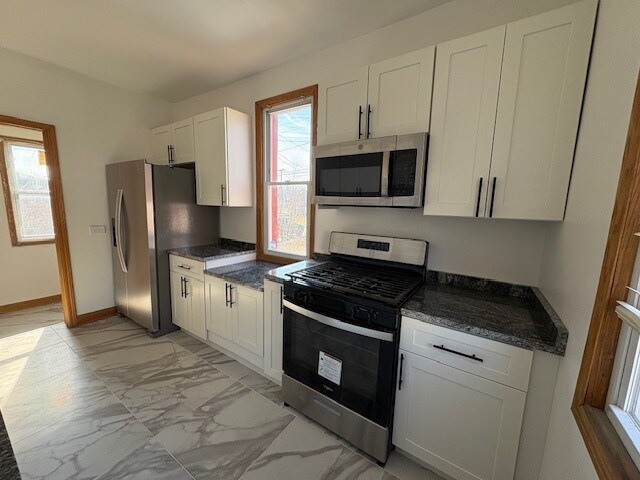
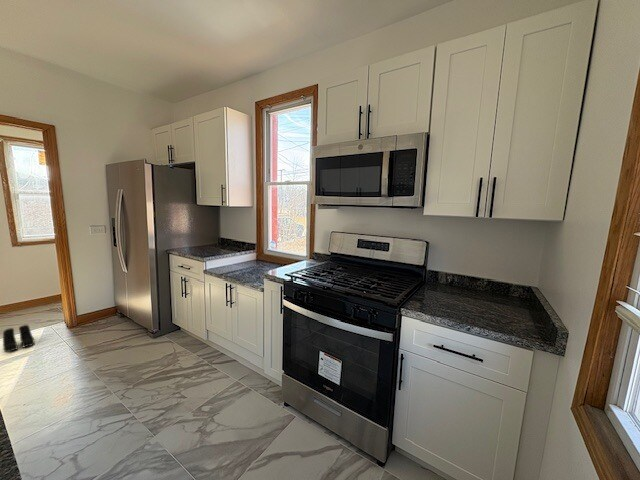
+ boots [2,324,36,353]
